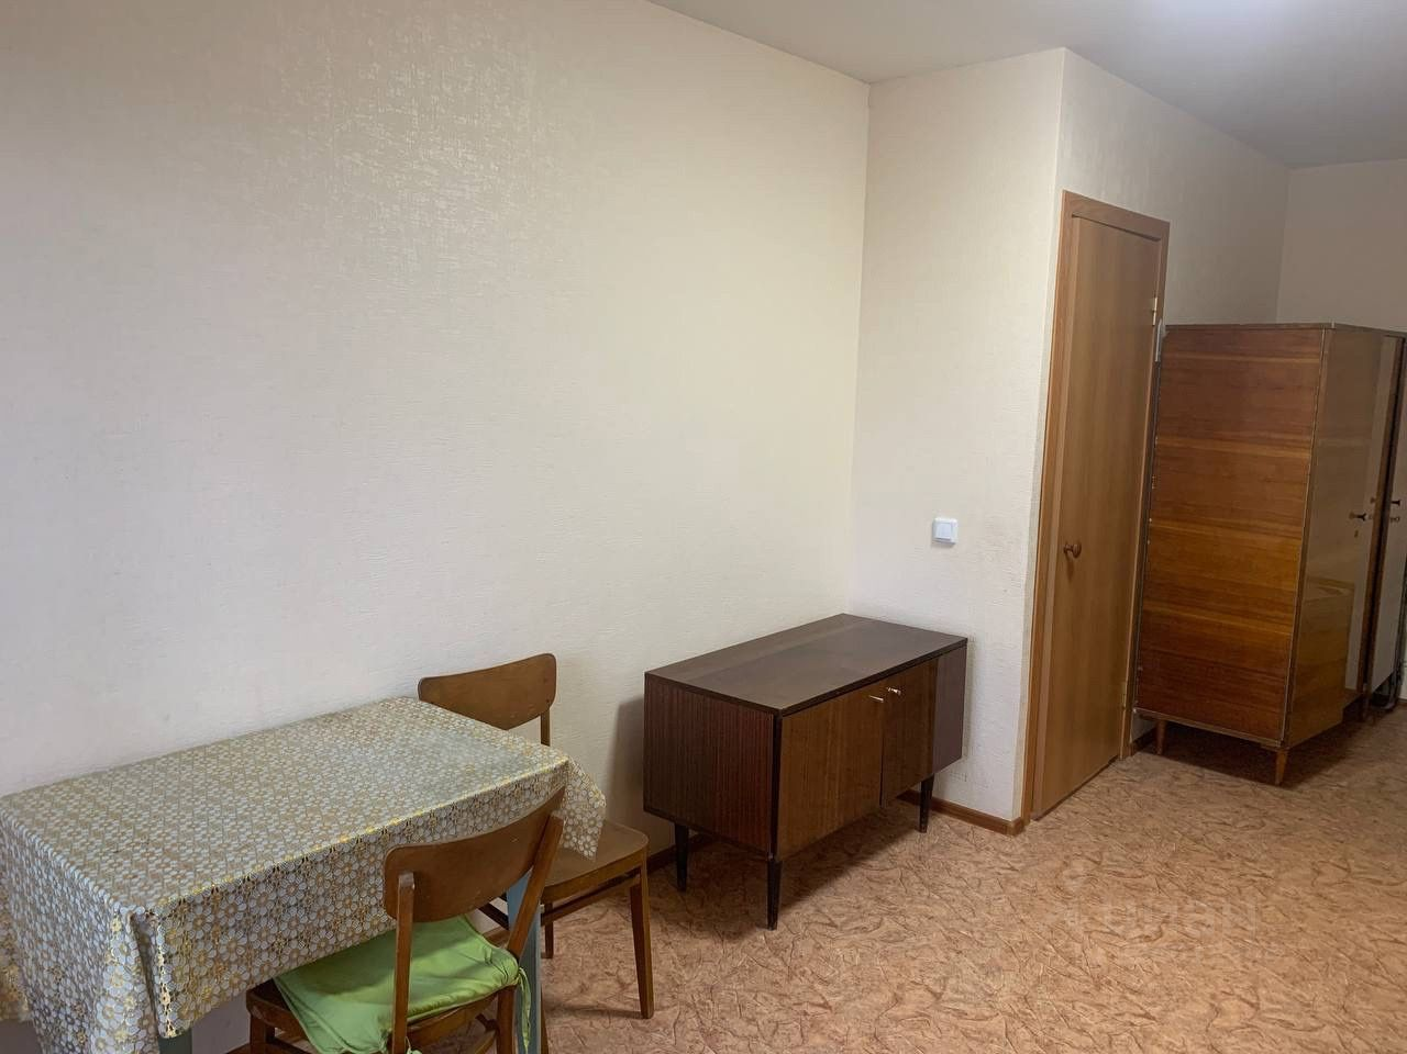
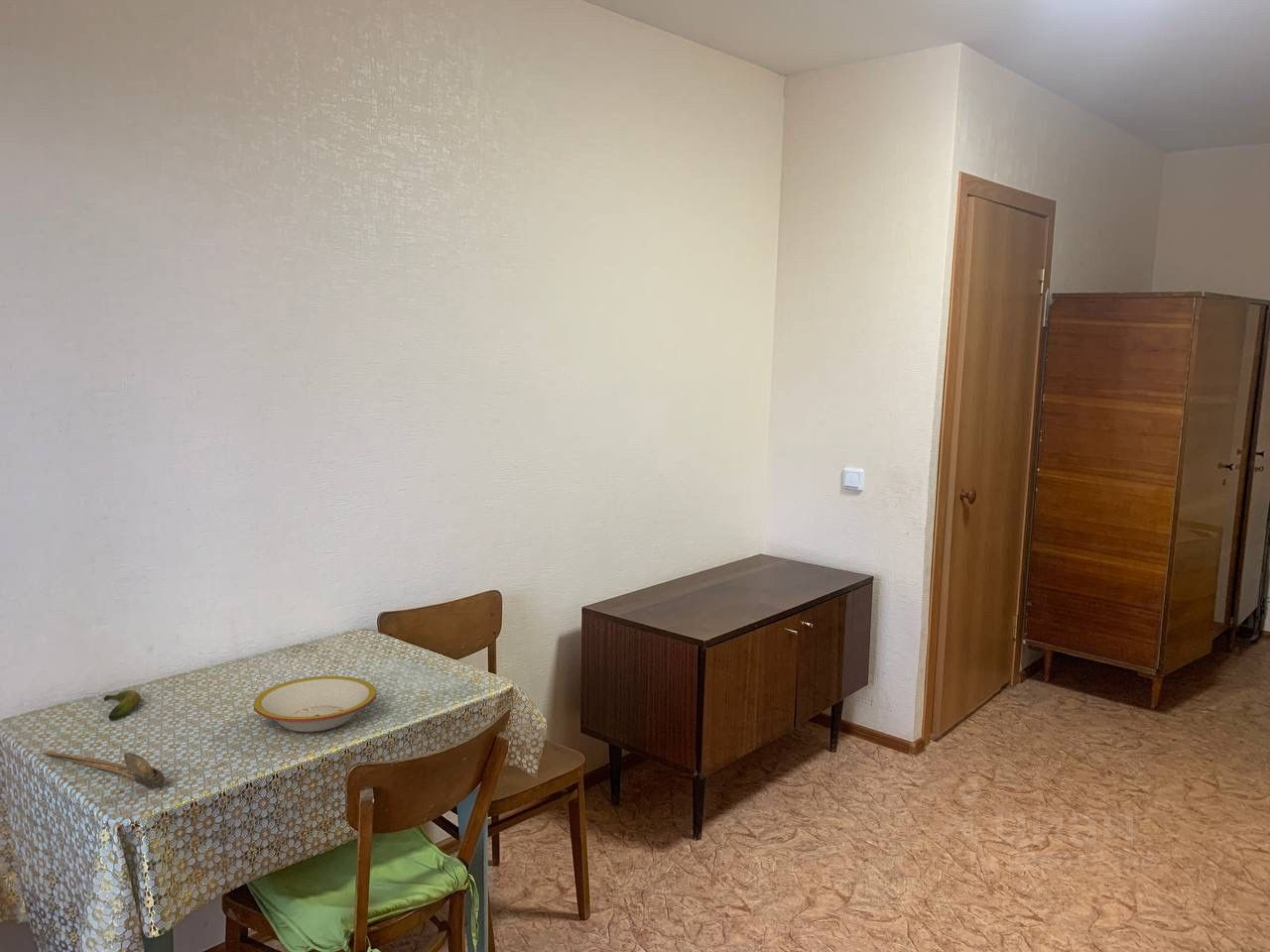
+ spoon [42,750,166,788]
+ banana [103,689,142,721]
+ bowl [252,675,377,733]
